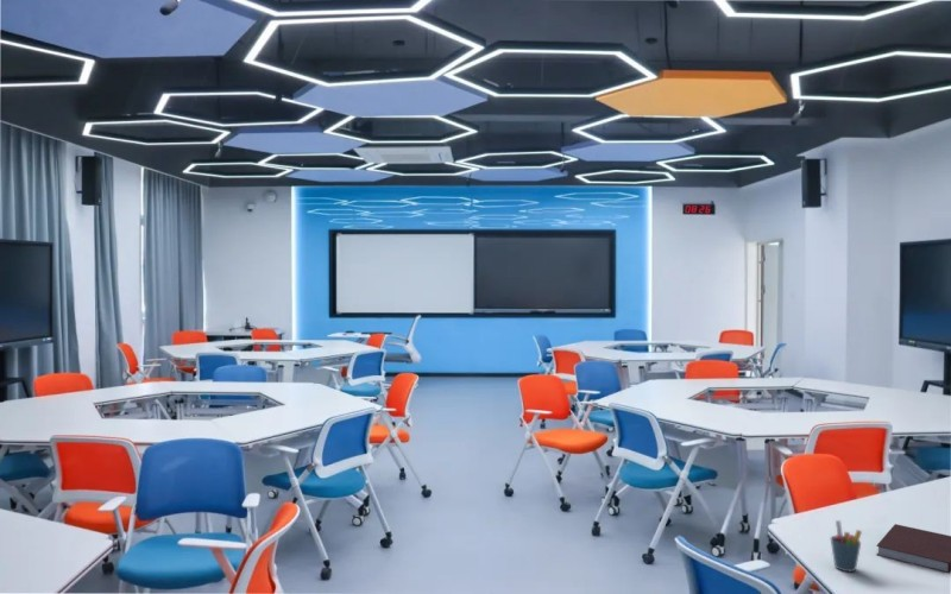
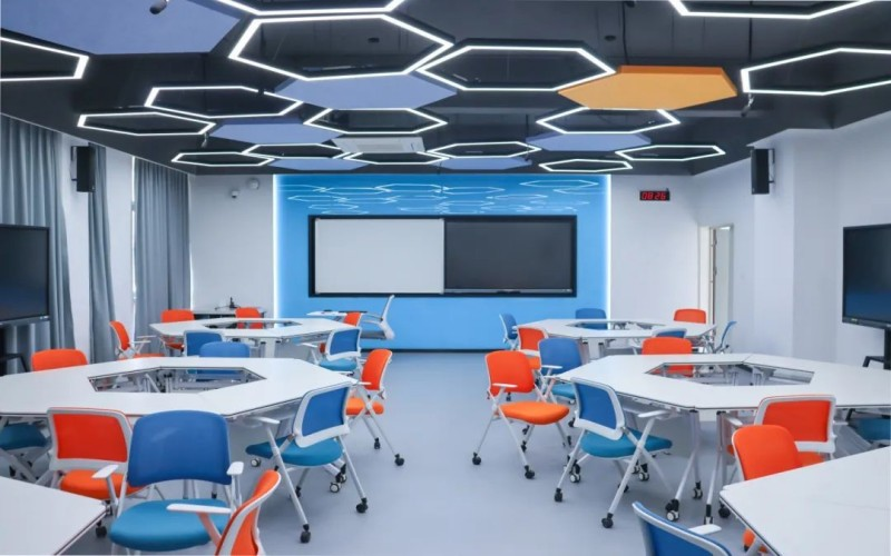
- notebook [875,523,951,575]
- pen holder [830,519,863,573]
